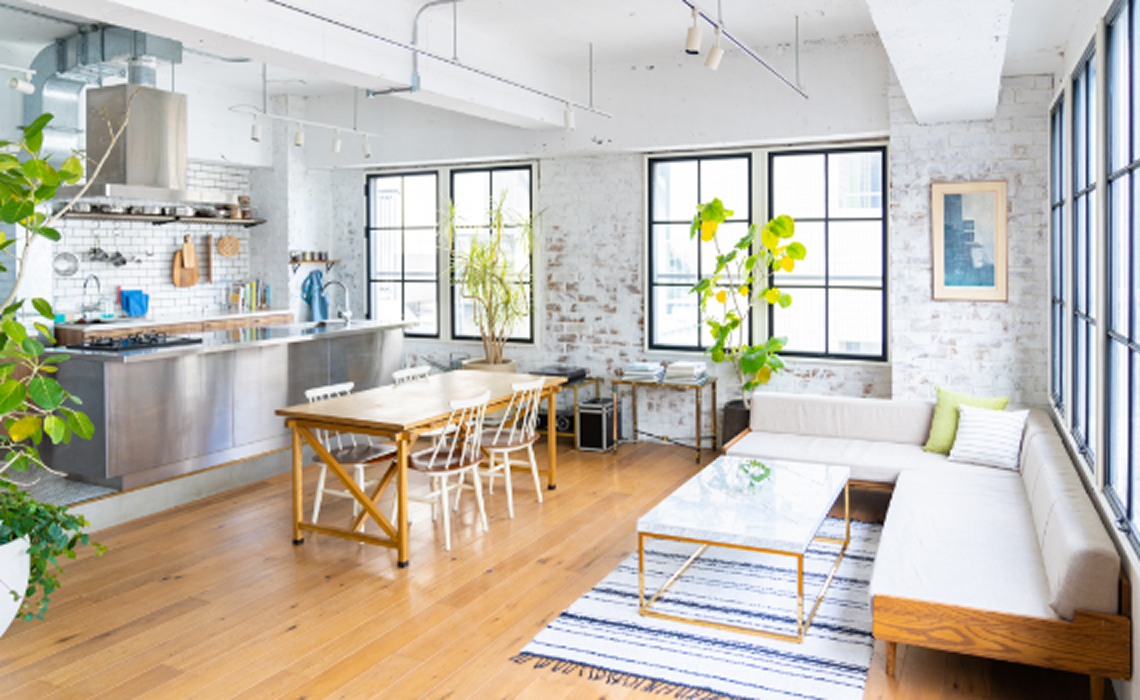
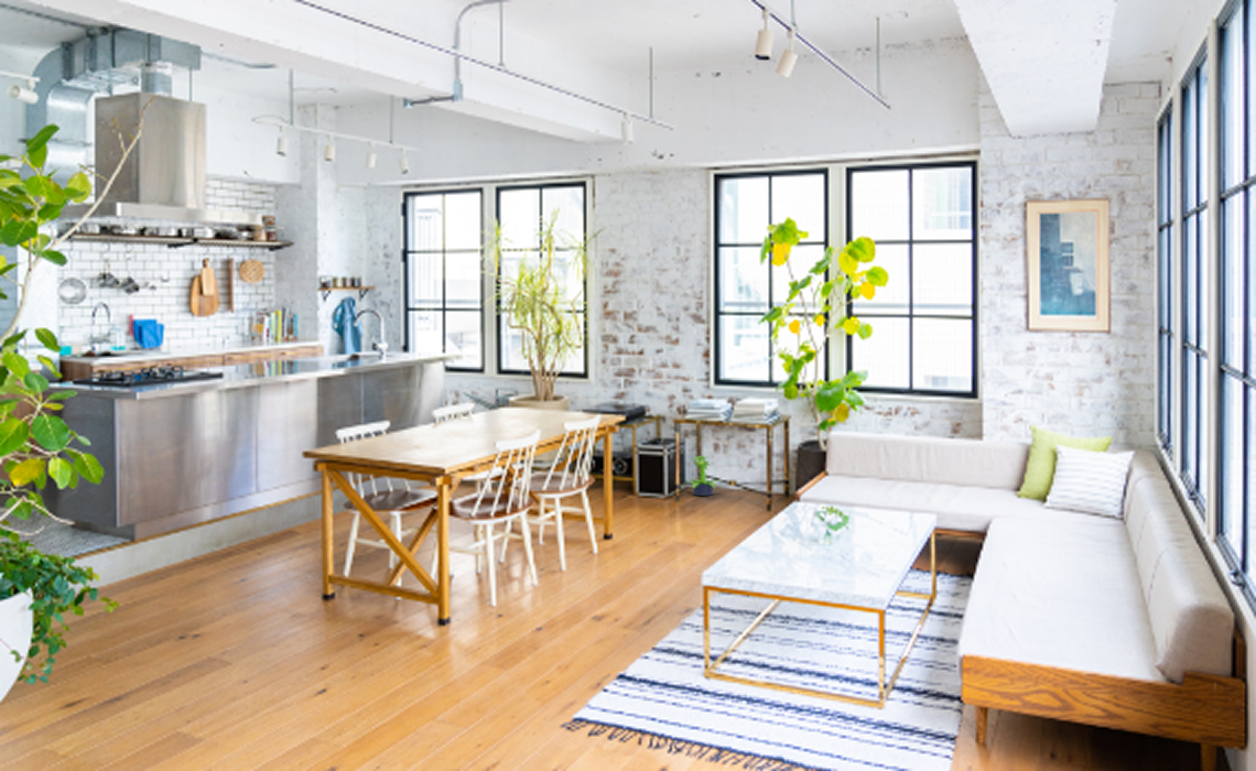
+ potted plant [682,455,724,497]
